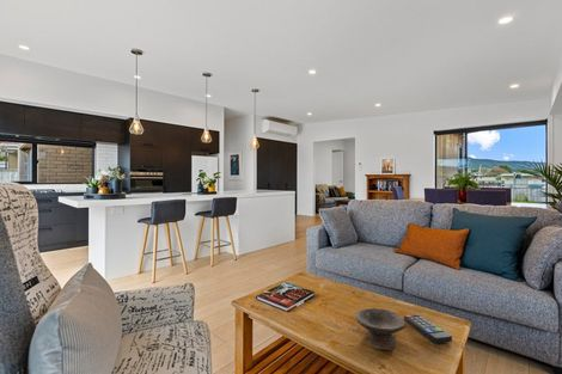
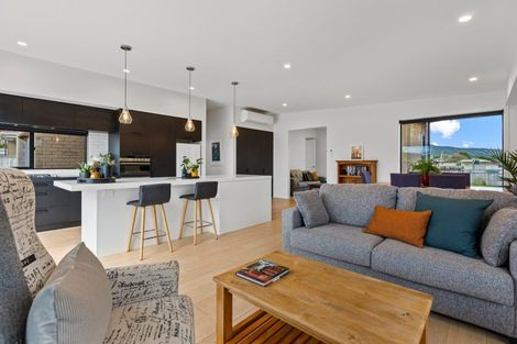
- bowl [354,307,407,351]
- remote control [403,313,453,344]
